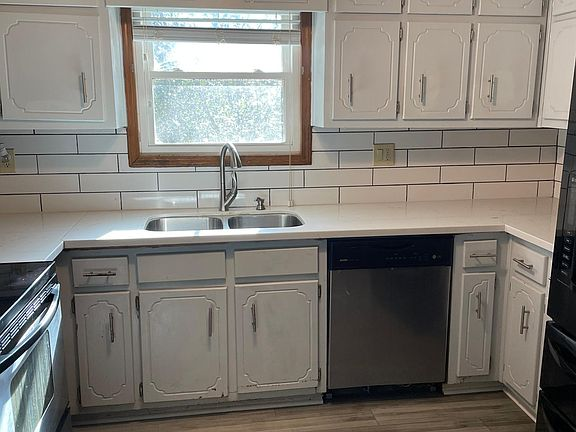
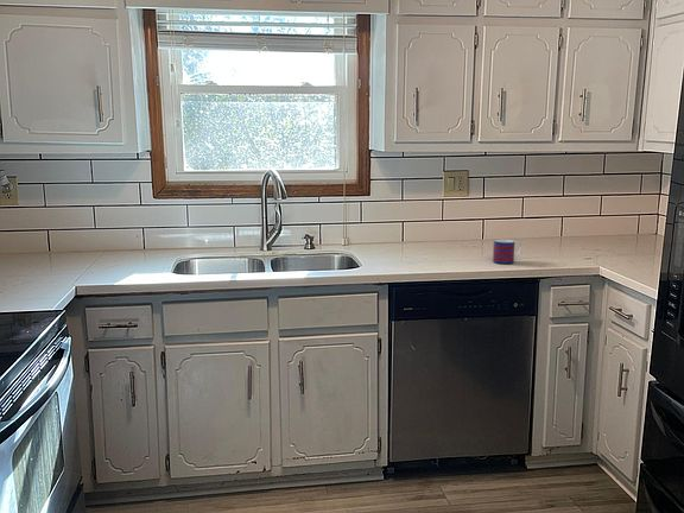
+ mug [492,239,522,265]
